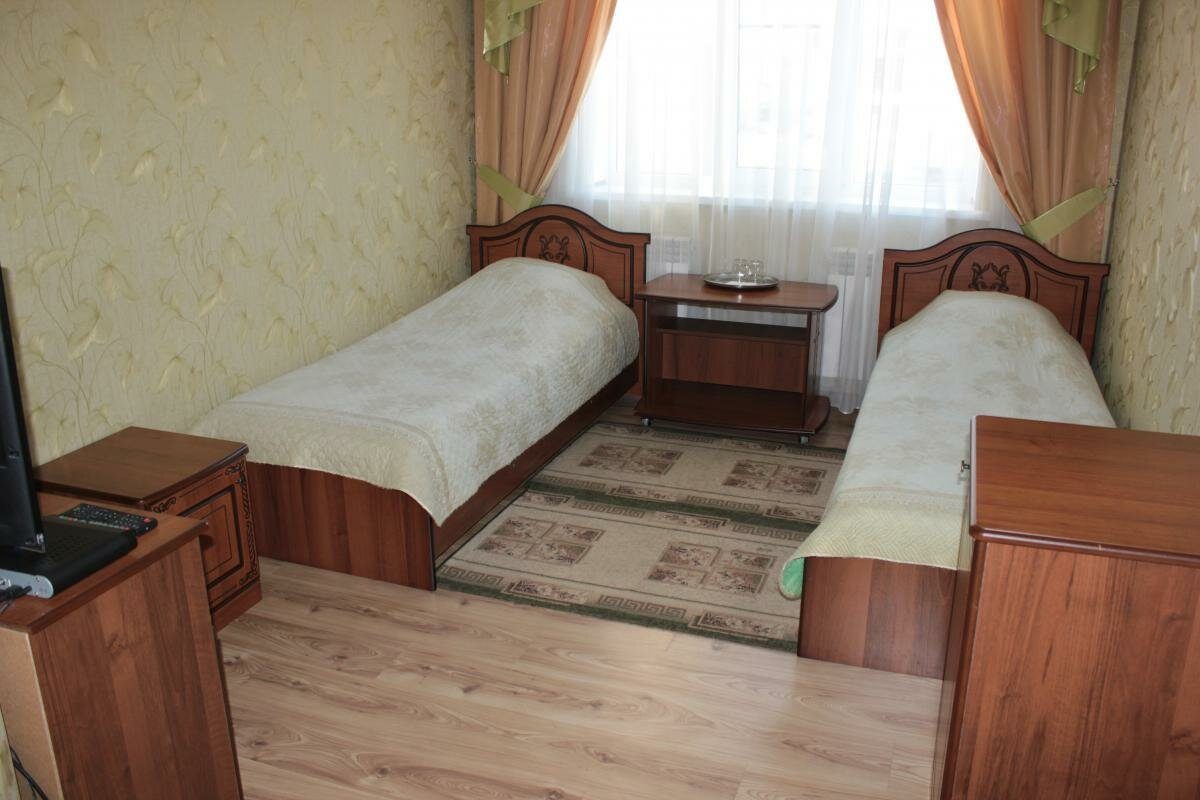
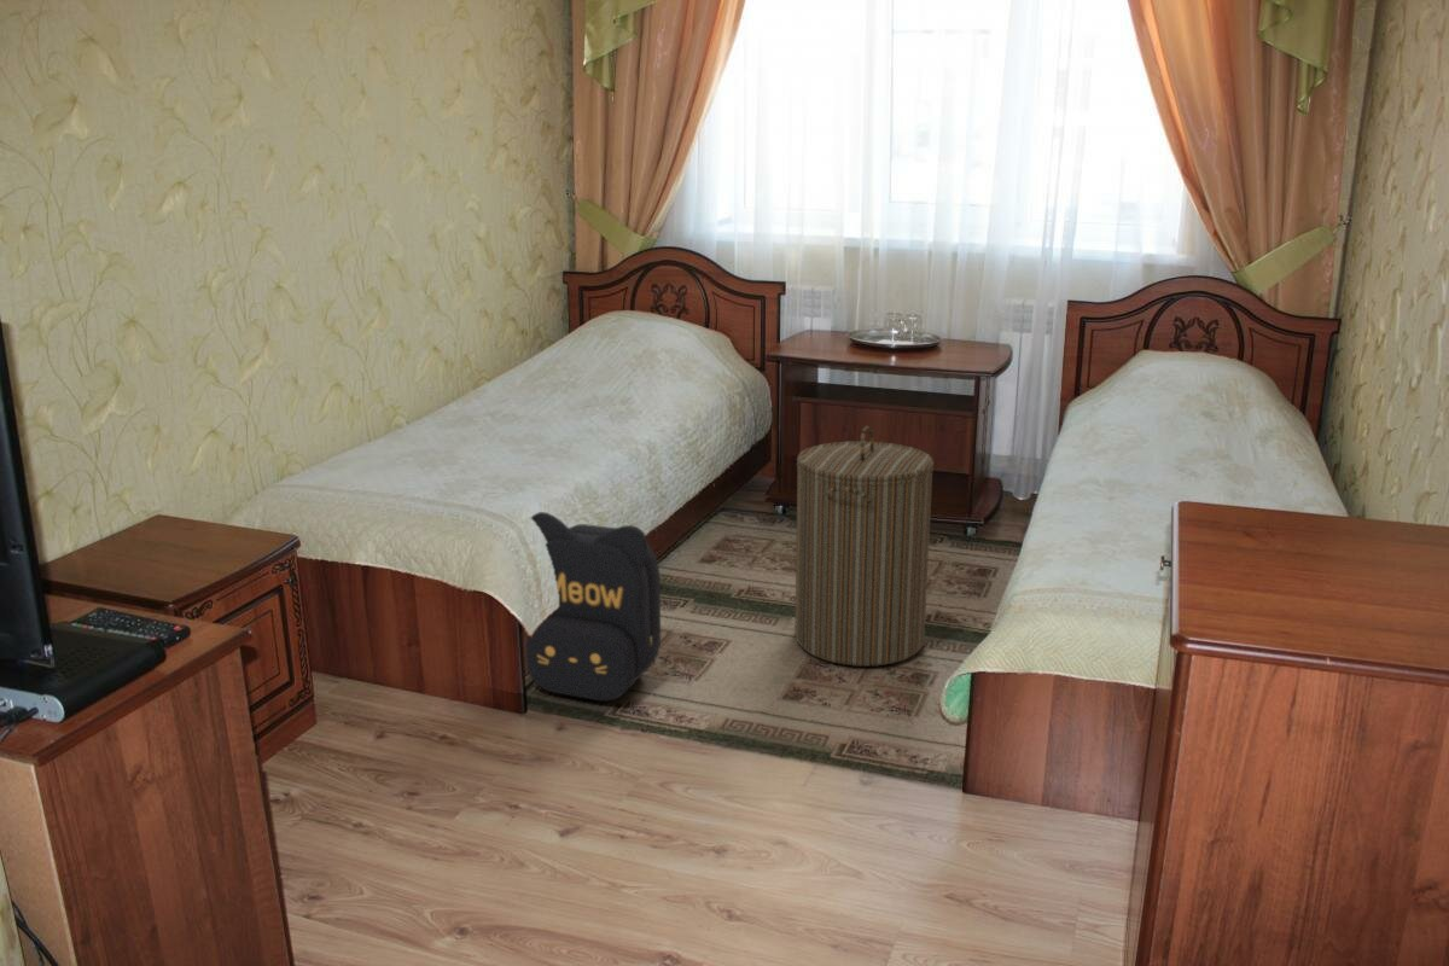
+ laundry hamper [793,425,935,668]
+ backpack [525,511,662,702]
